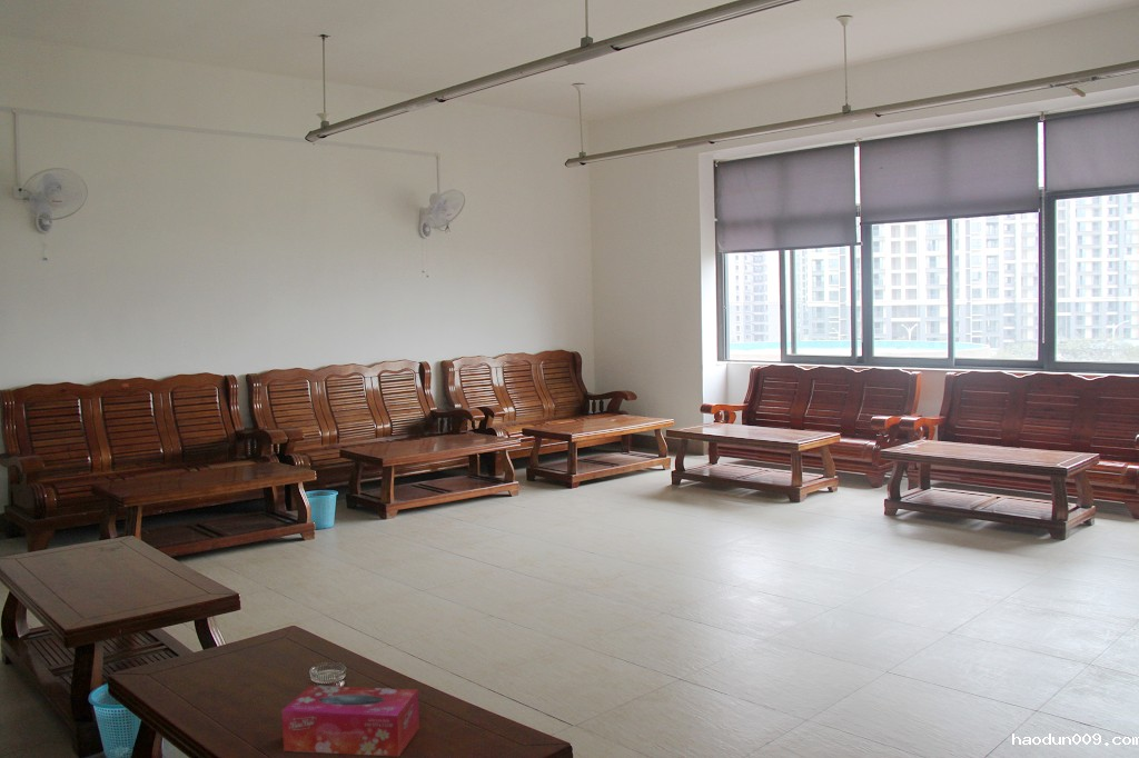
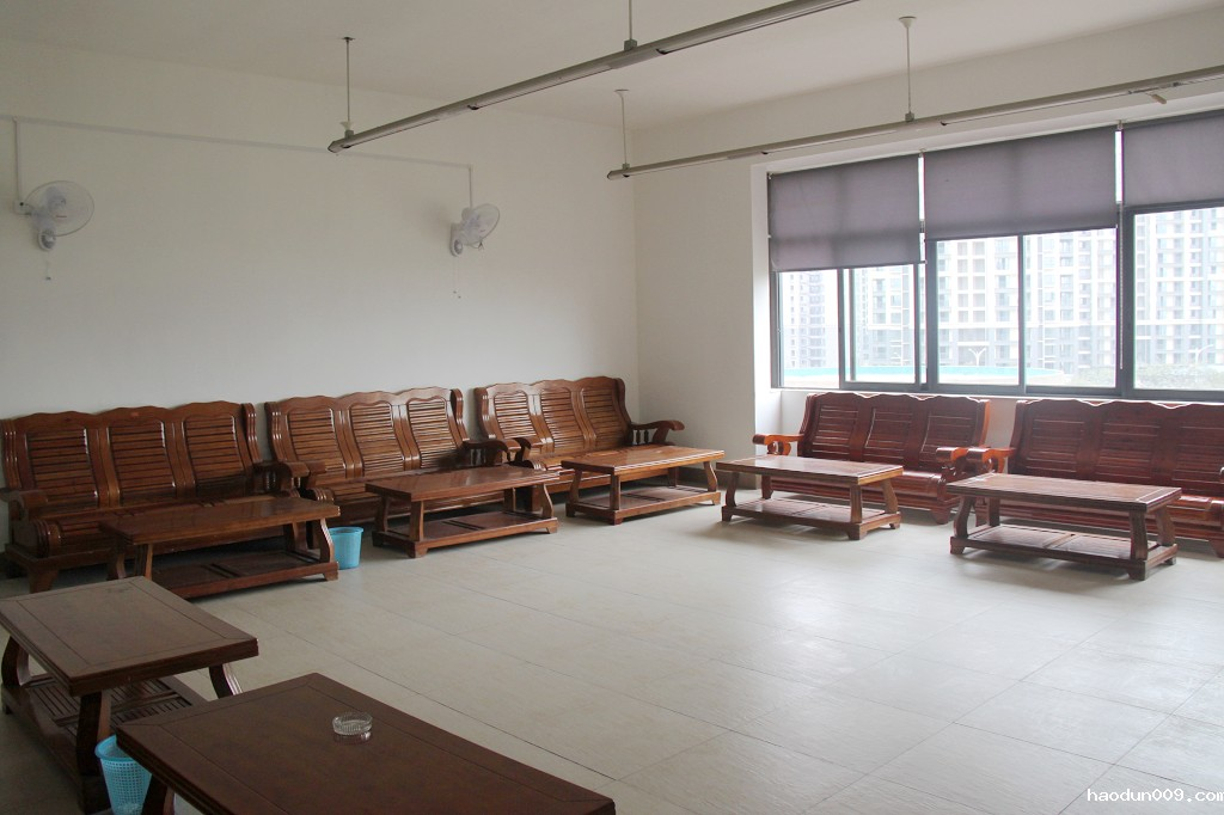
- tissue box [280,685,420,758]
